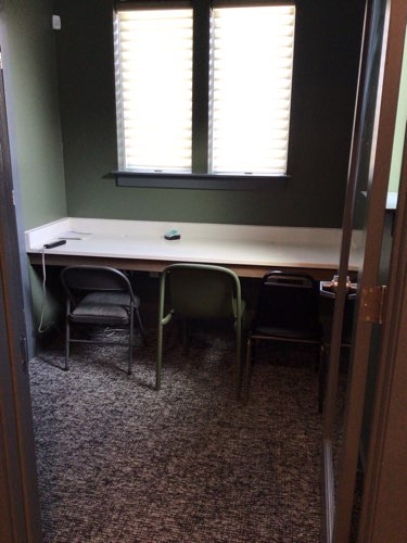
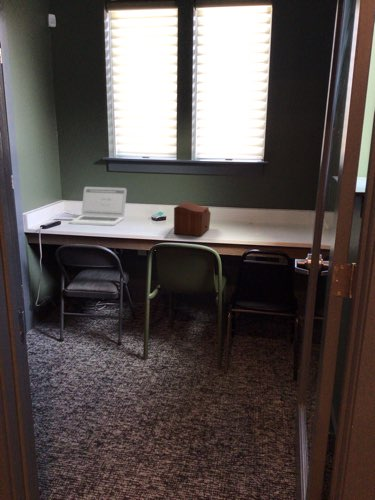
+ sewing box [173,201,212,237]
+ laptop [69,186,128,226]
